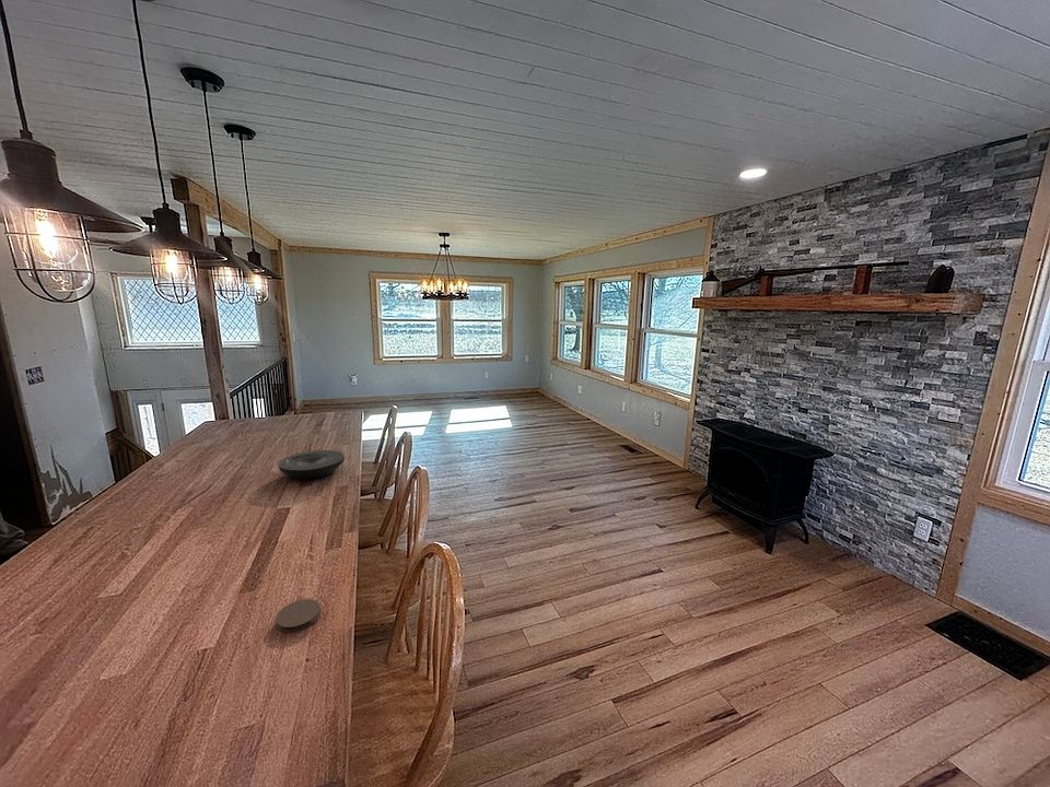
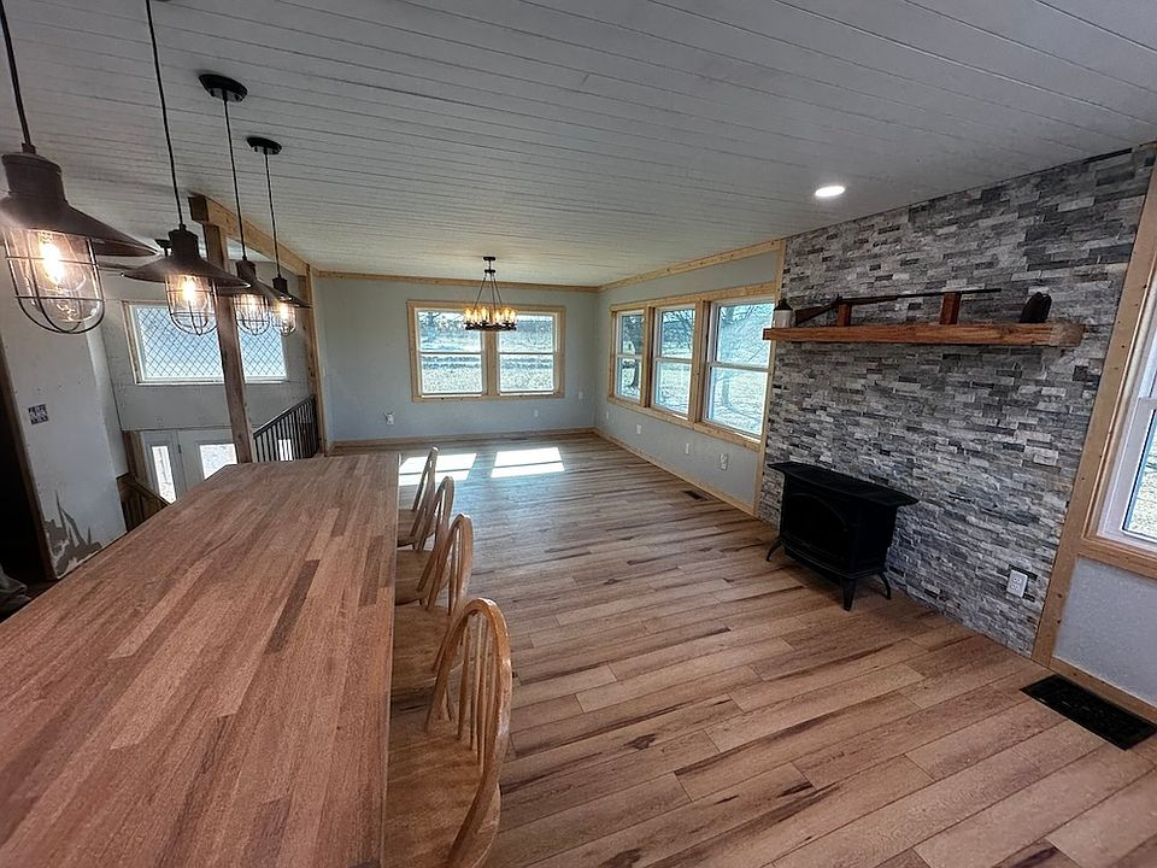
- plate [277,449,346,481]
- coaster [275,598,322,633]
